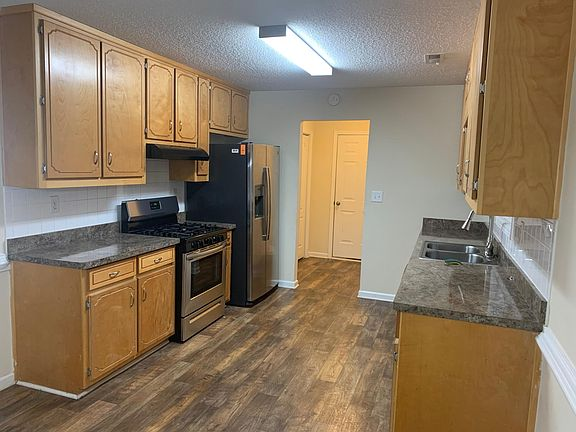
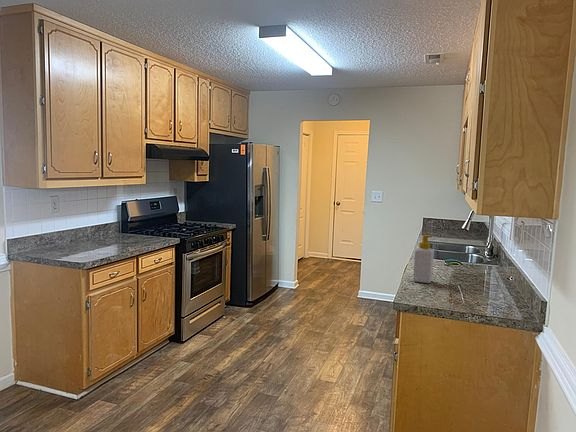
+ soap bottle [412,234,435,284]
